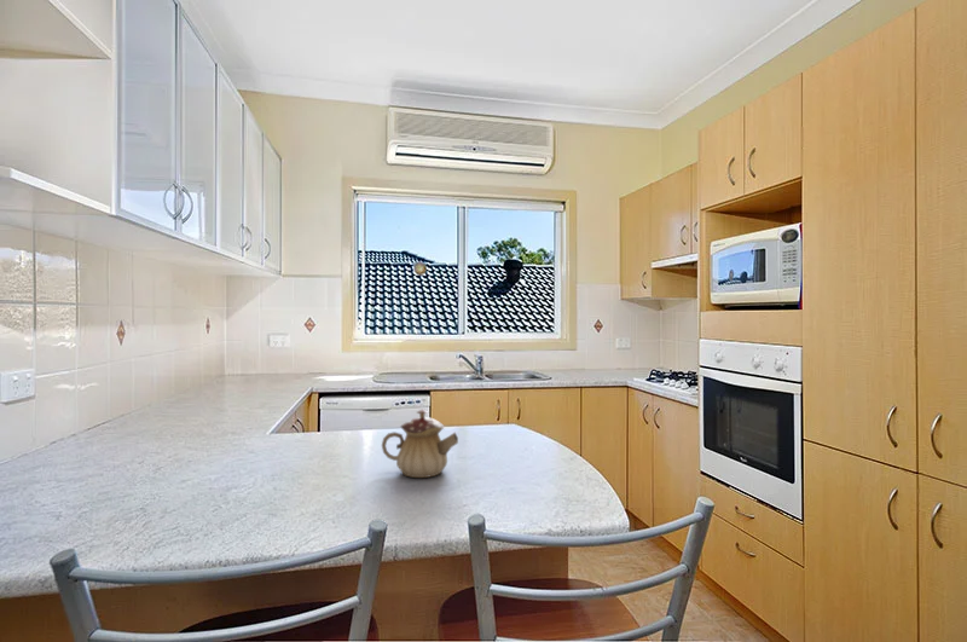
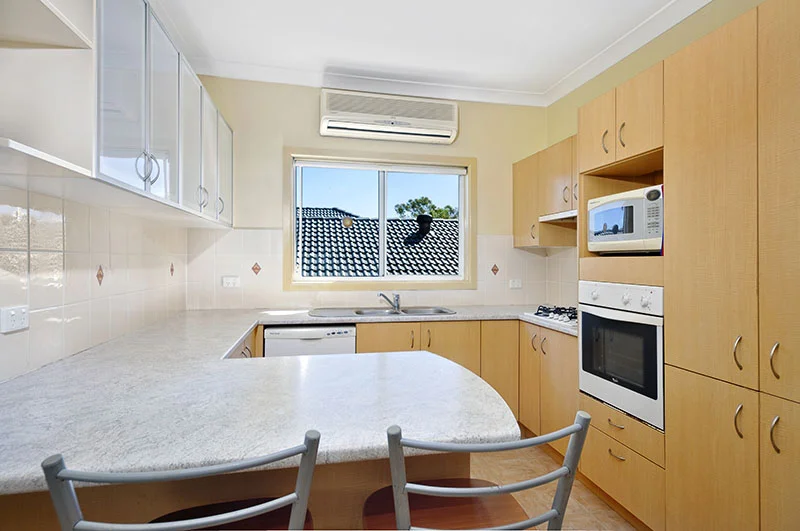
- teapot [381,407,459,479]
